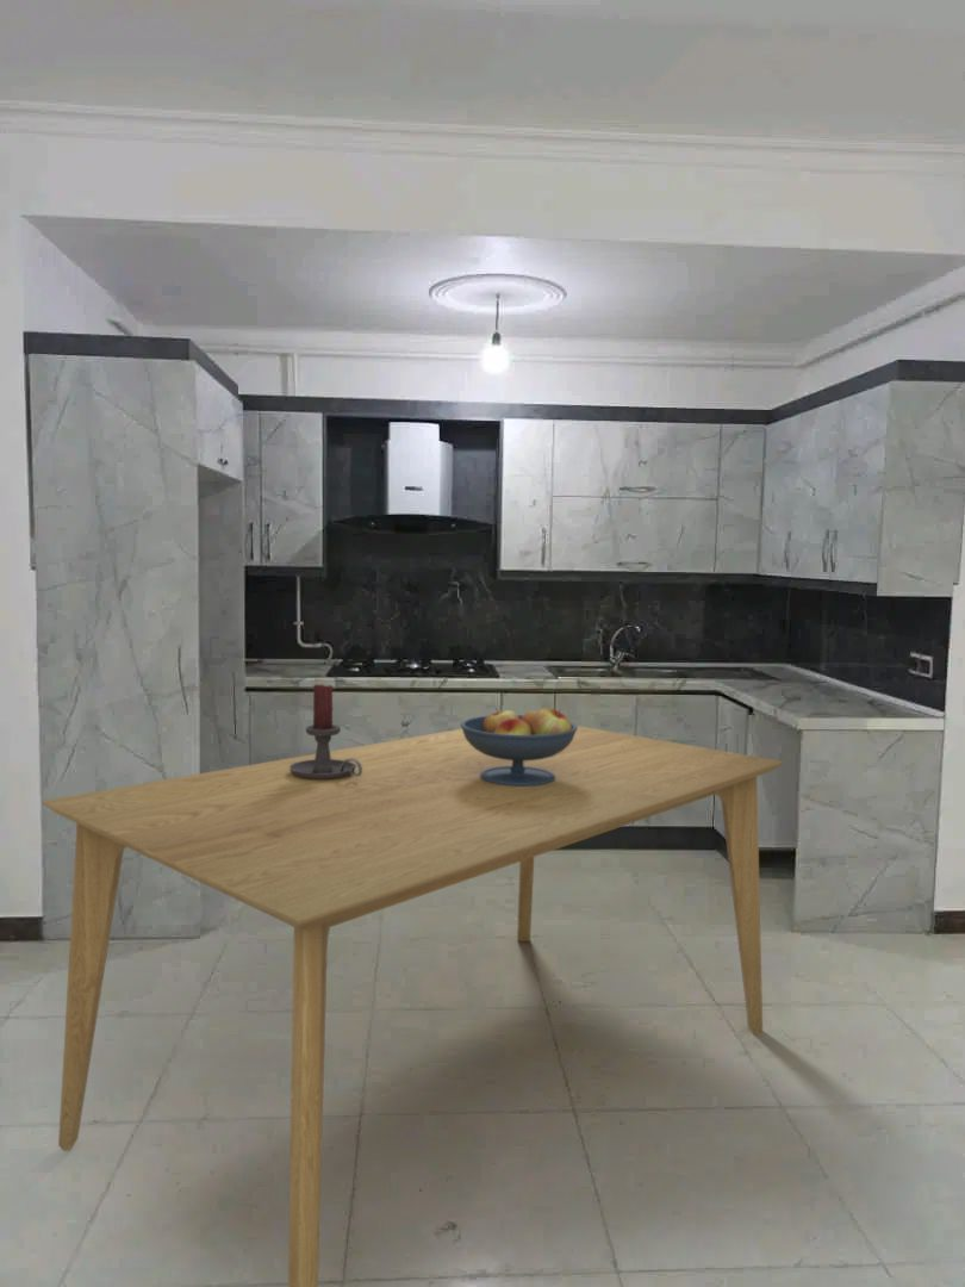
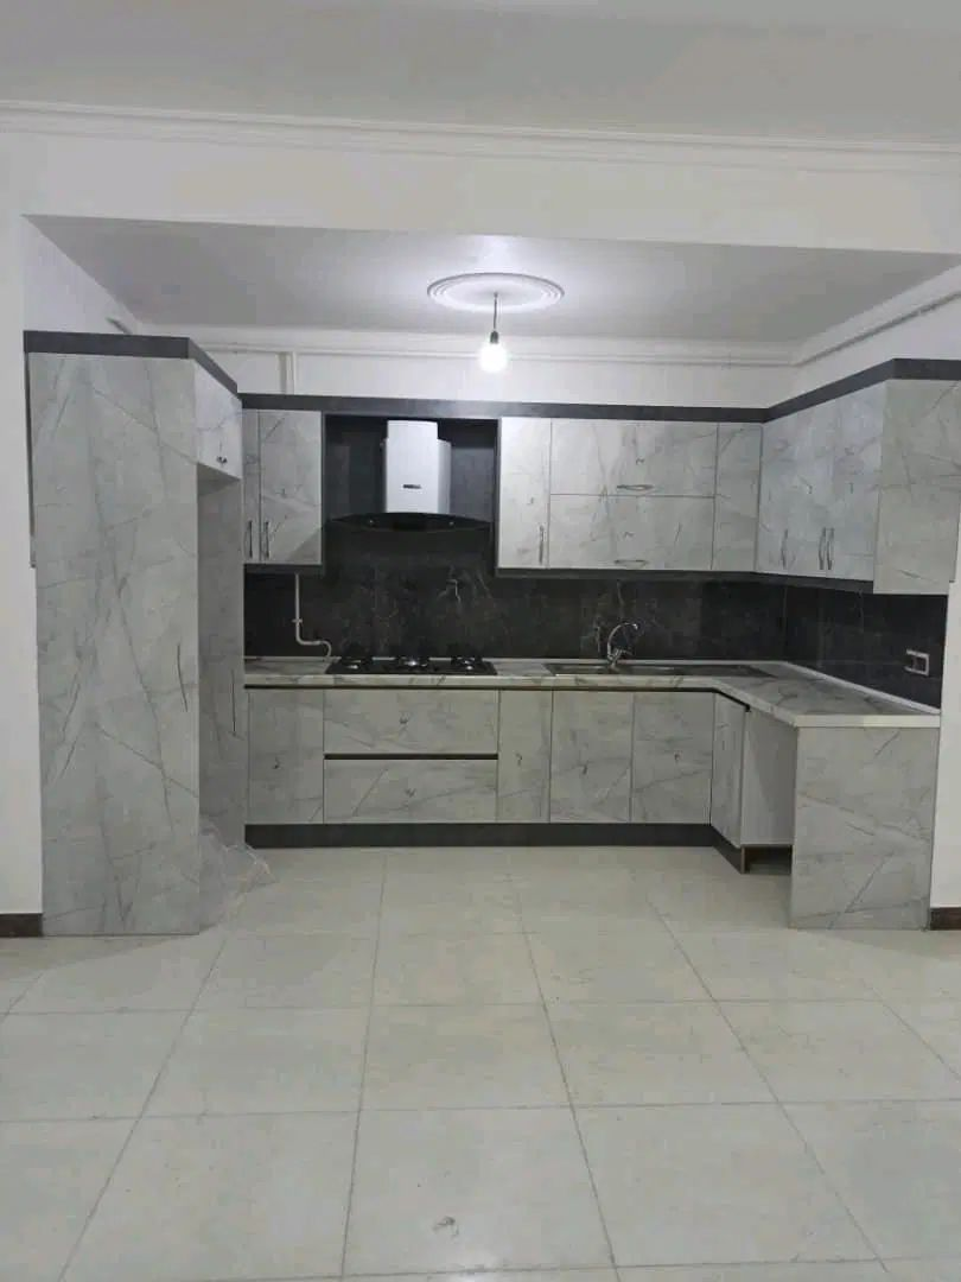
- candle holder [290,682,362,779]
- dining table [41,725,785,1287]
- fruit bowl [459,707,578,786]
